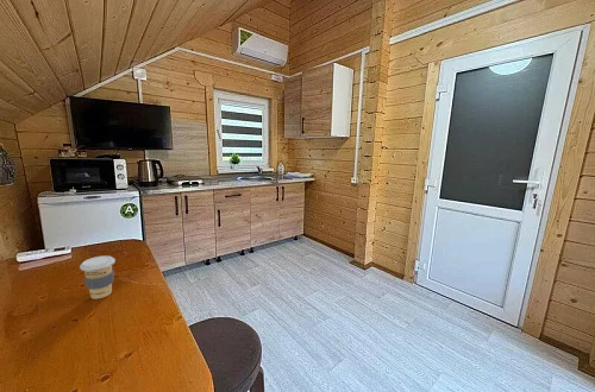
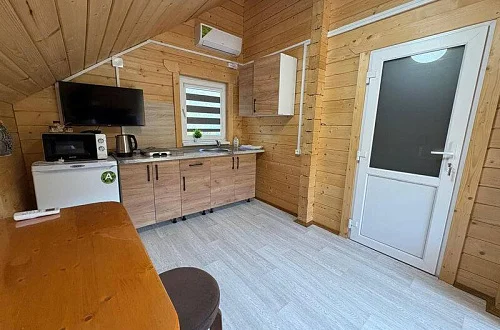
- coffee cup [79,254,117,301]
